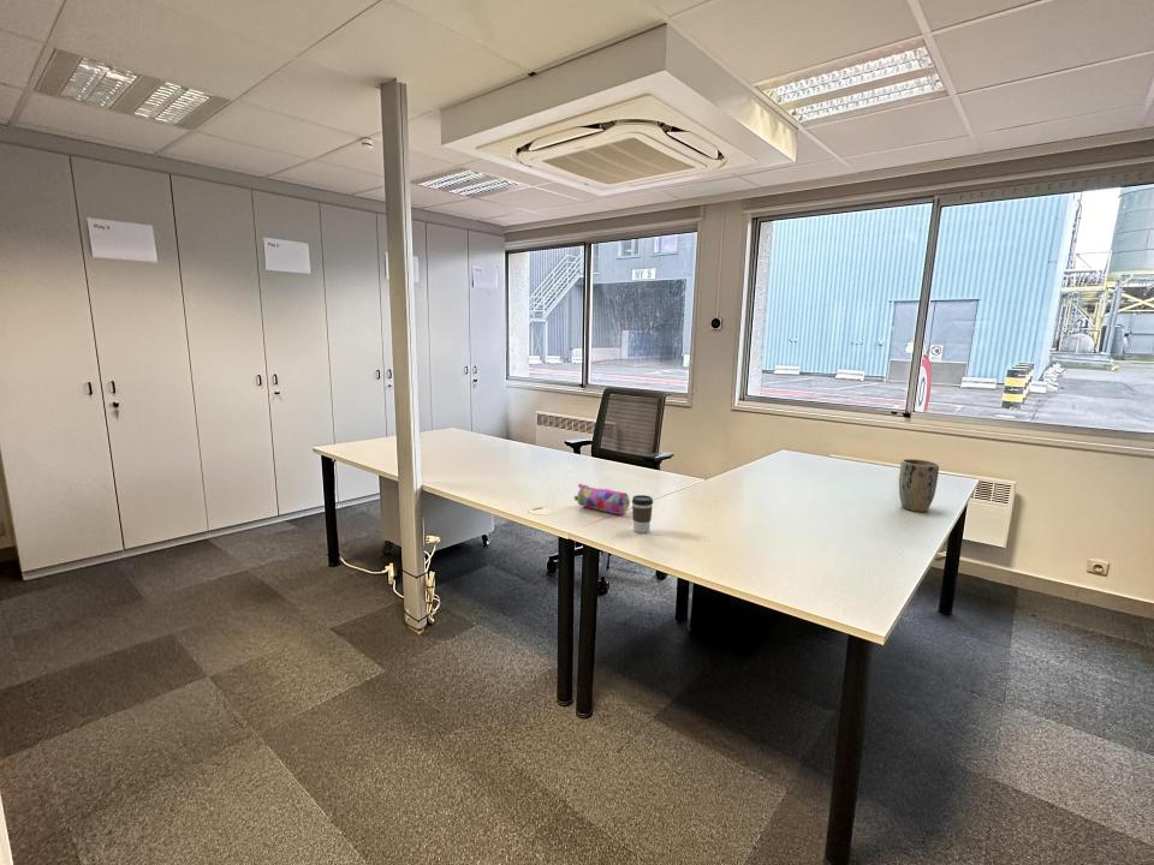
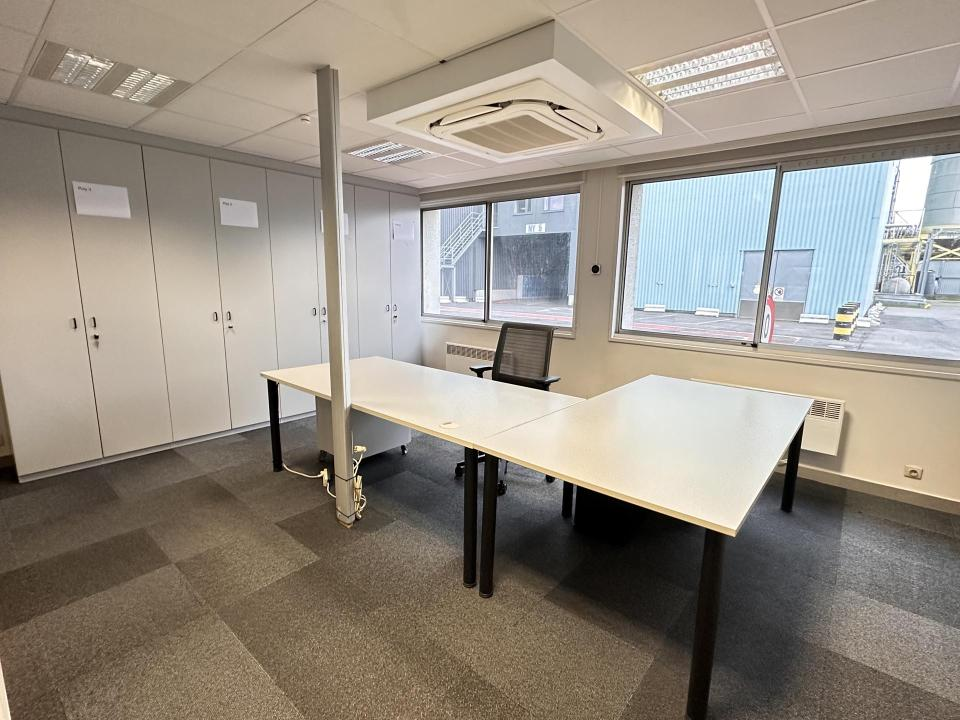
- pencil case [573,482,631,515]
- plant pot [898,458,940,513]
- coffee cup [631,494,654,535]
